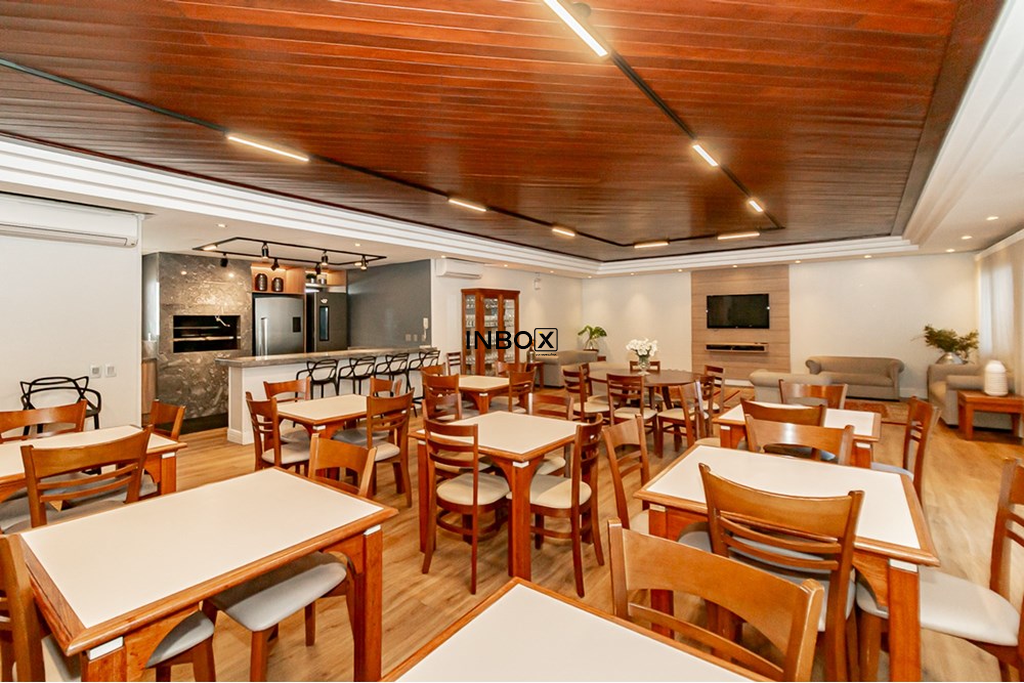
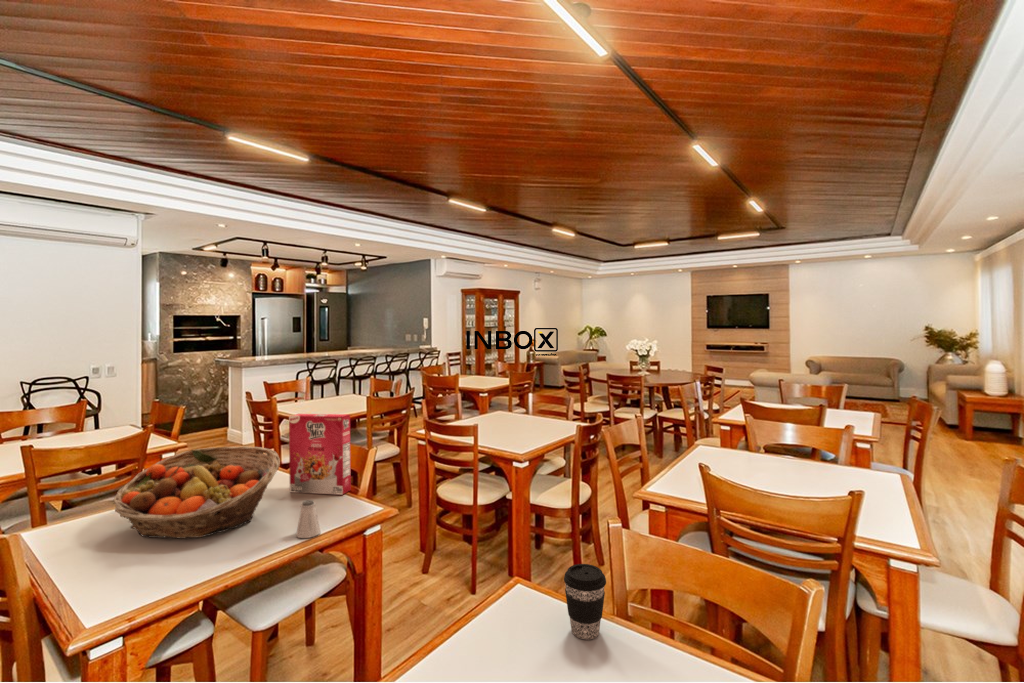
+ saltshaker [295,499,322,539]
+ fruit basket [112,445,281,540]
+ coffee cup [563,563,607,640]
+ cereal box [288,413,352,496]
